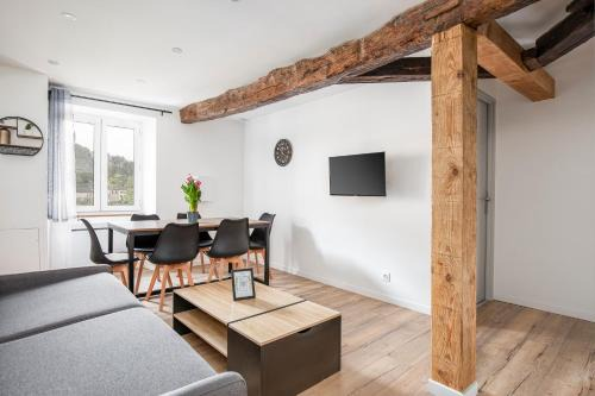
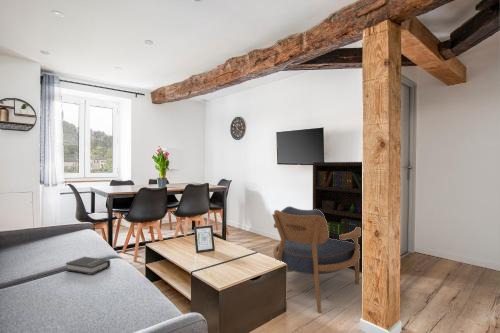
+ hardback book [65,256,111,276]
+ armchair [271,205,361,314]
+ bookcase [312,161,363,273]
